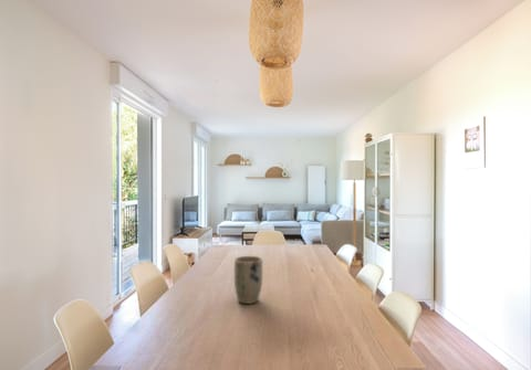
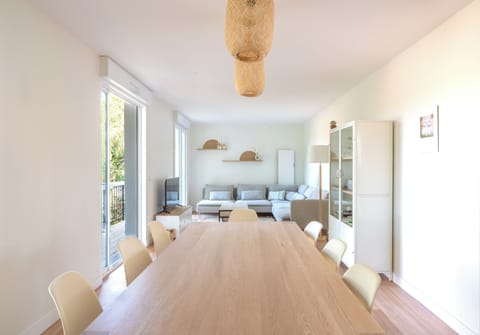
- plant pot [233,255,263,305]
